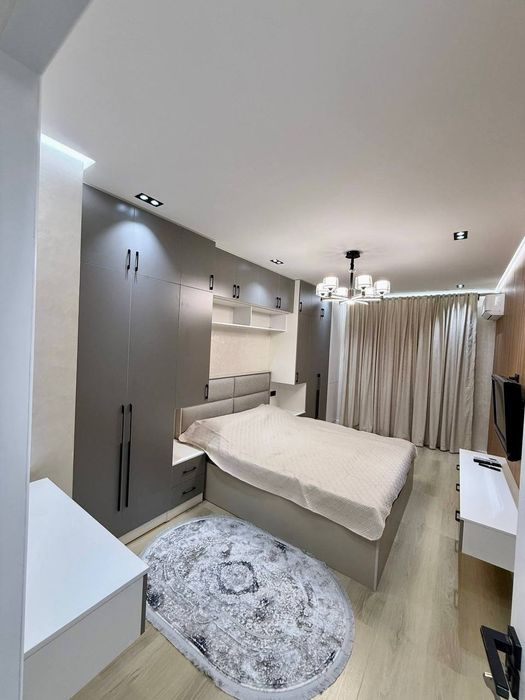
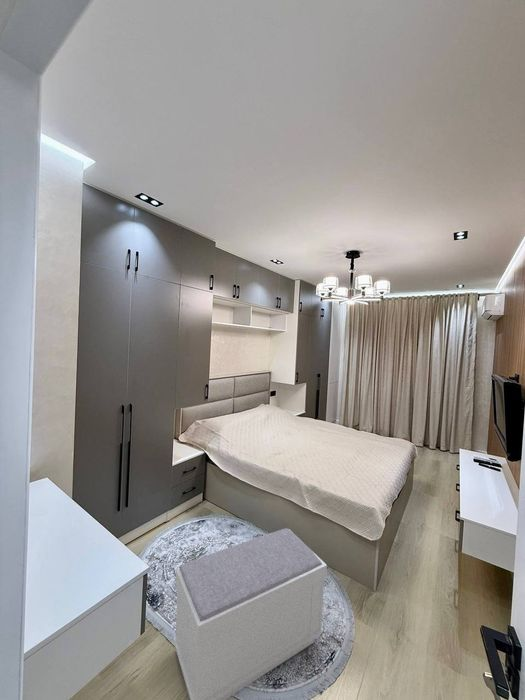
+ bench [172,527,328,700]
